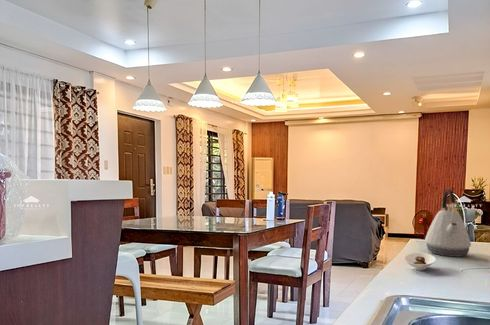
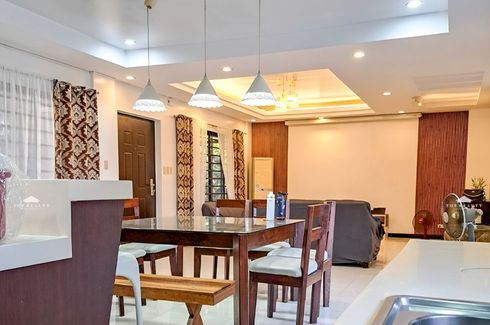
- kettle [424,188,472,258]
- saucer [403,252,436,271]
